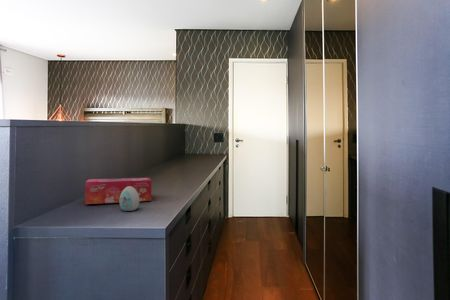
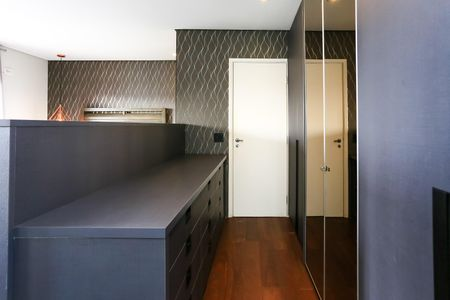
- tissue box [84,177,152,205]
- decorative egg [118,186,140,212]
